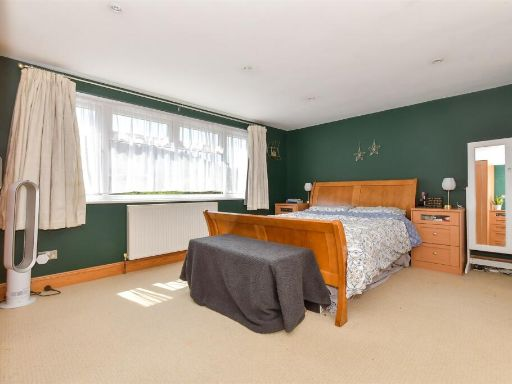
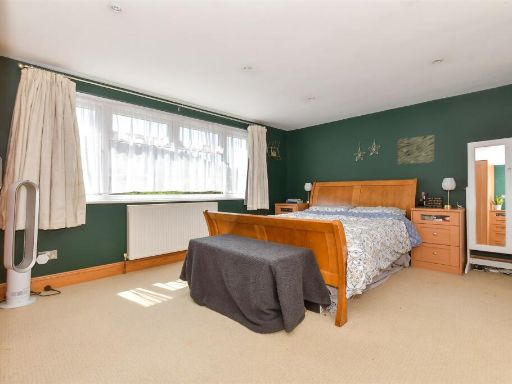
+ wall art [397,134,435,165]
